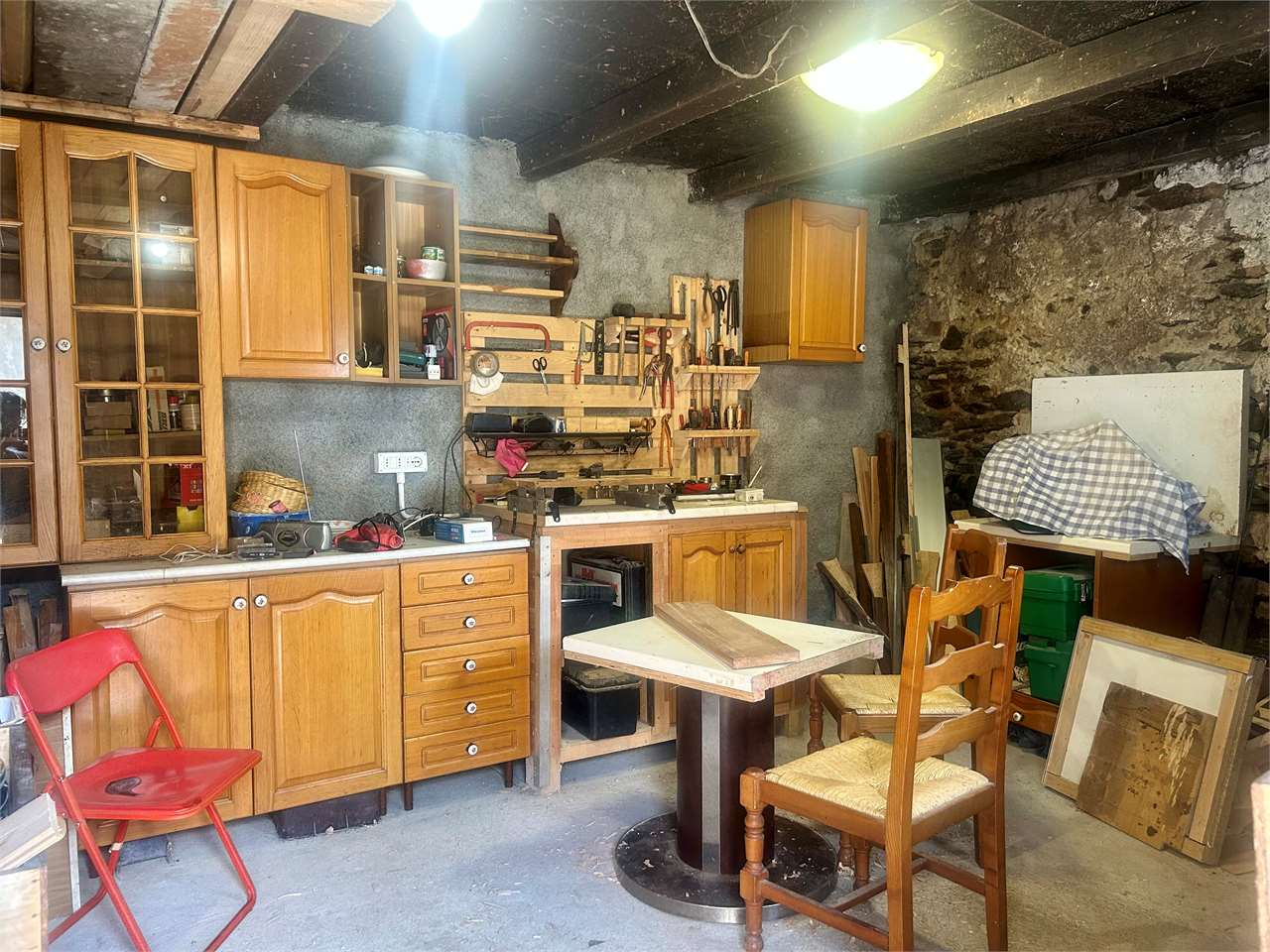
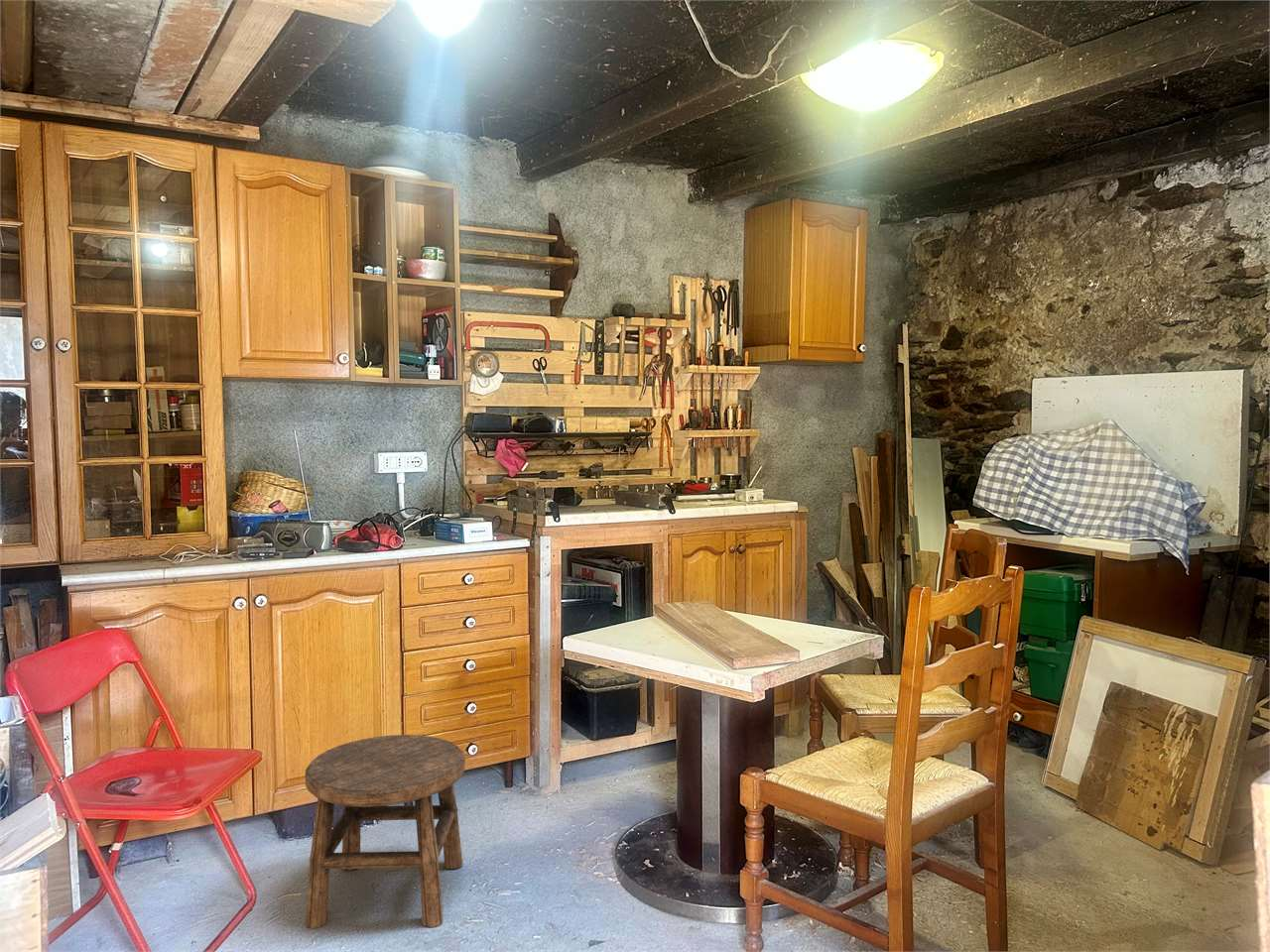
+ stool [304,734,466,929]
